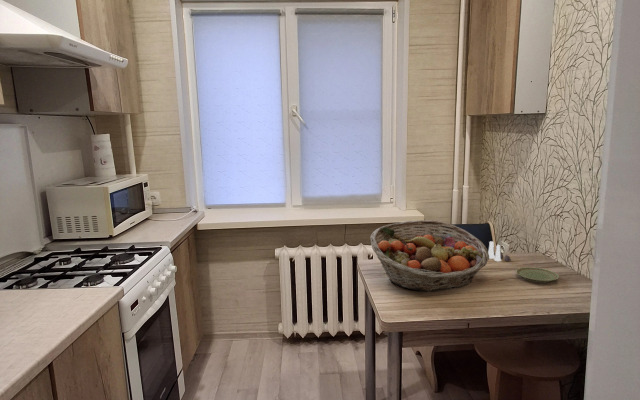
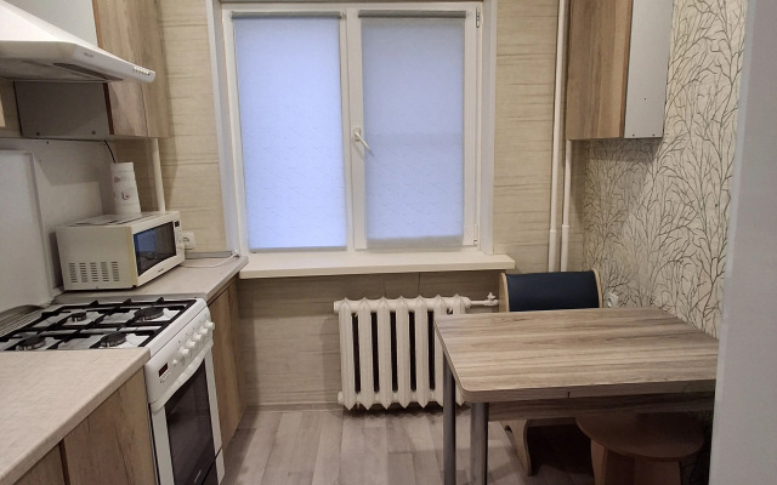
- fruit basket [370,219,490,292]
- salt and pepper shaker set [488,240,512,262]
- plate [515,266,560,284]
